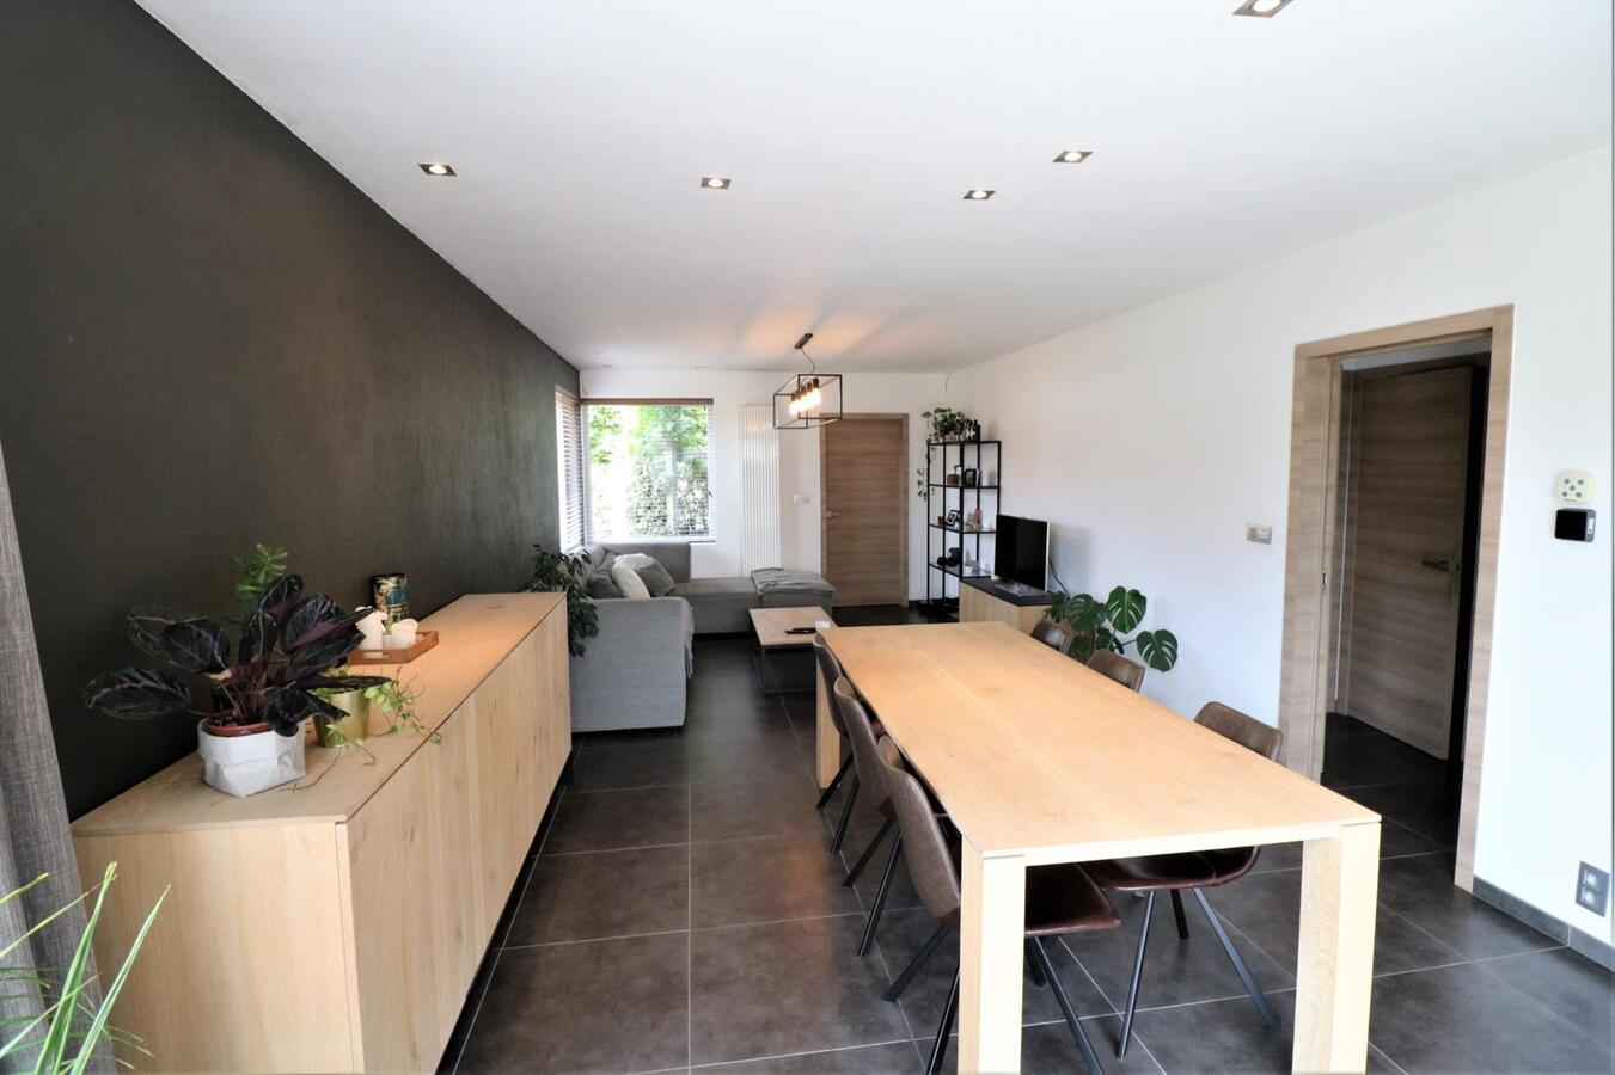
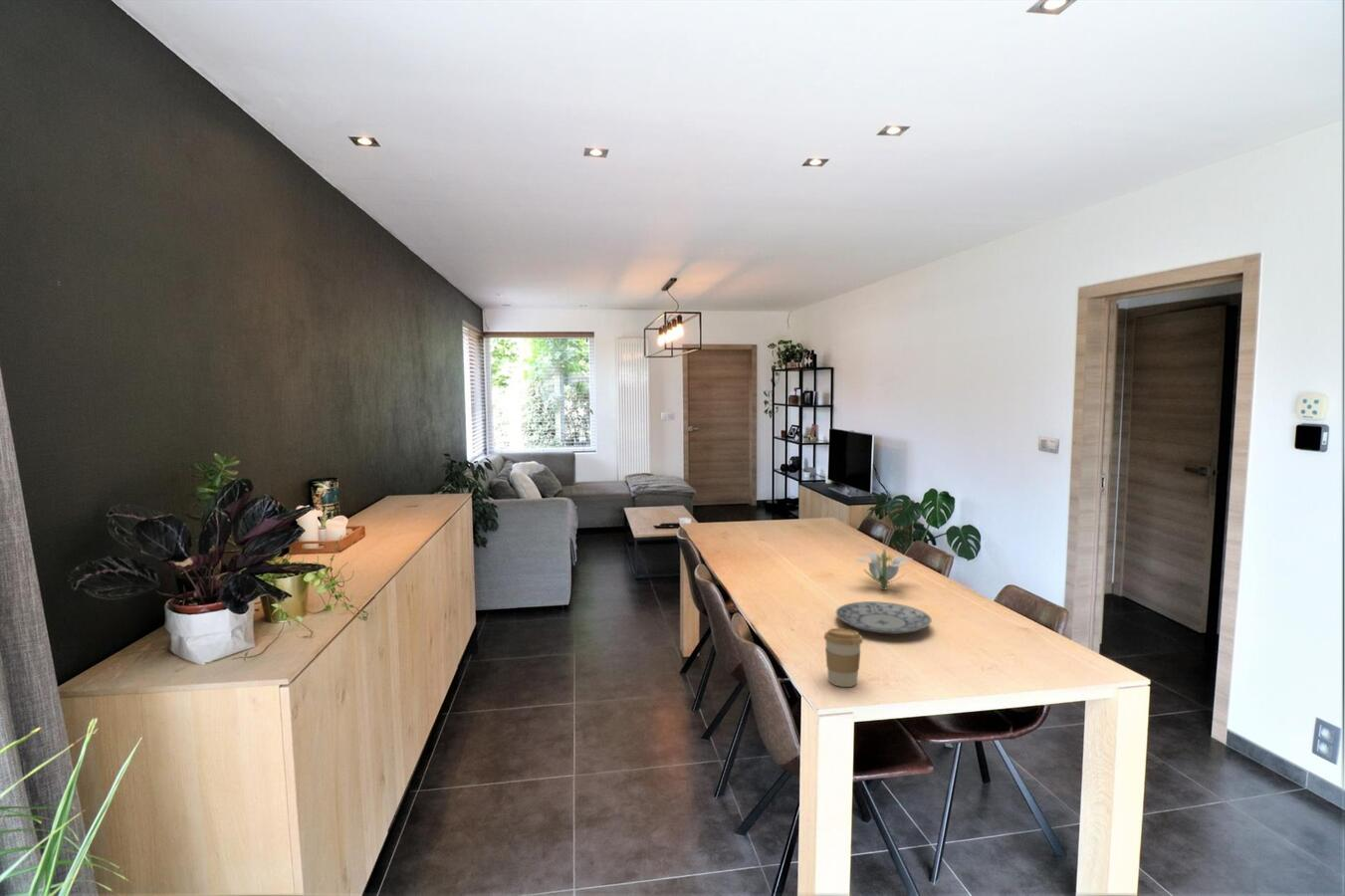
+ coffee cup [823,627,864,688]
+ plate [835,600,933,635]
+ flower [855,548,914,591]
